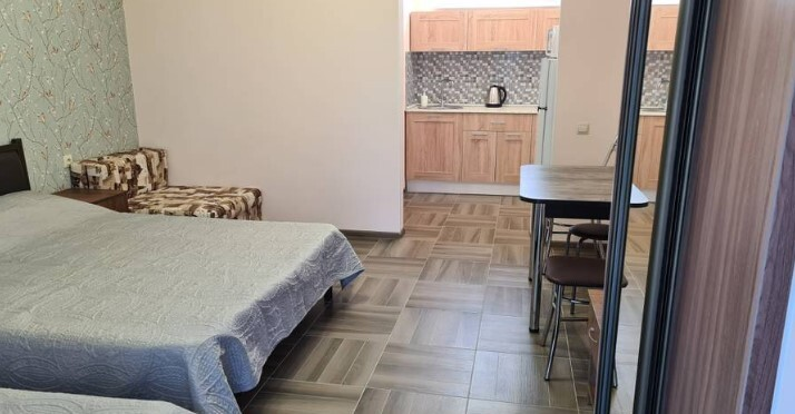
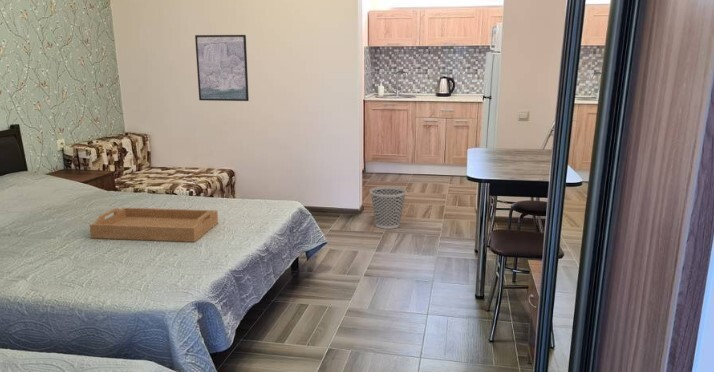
+ wastebasket [369,186,407,230]
+ serving tray [89,207,219,243]
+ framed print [194,34,250,102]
